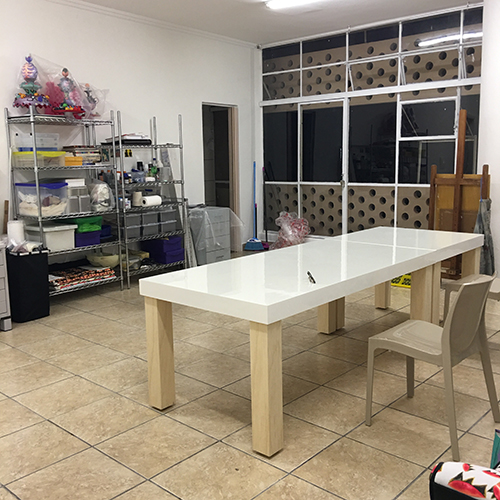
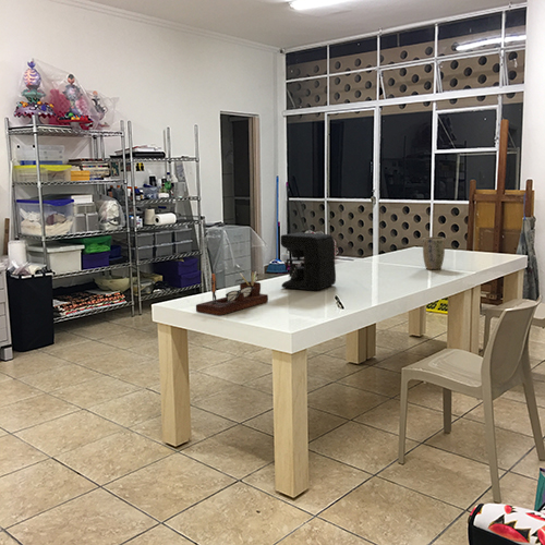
+ coffee maker [280,231,337,292]
+ desk organizer [195,270,269,316]
+ plant pot [422,235,446,270]
